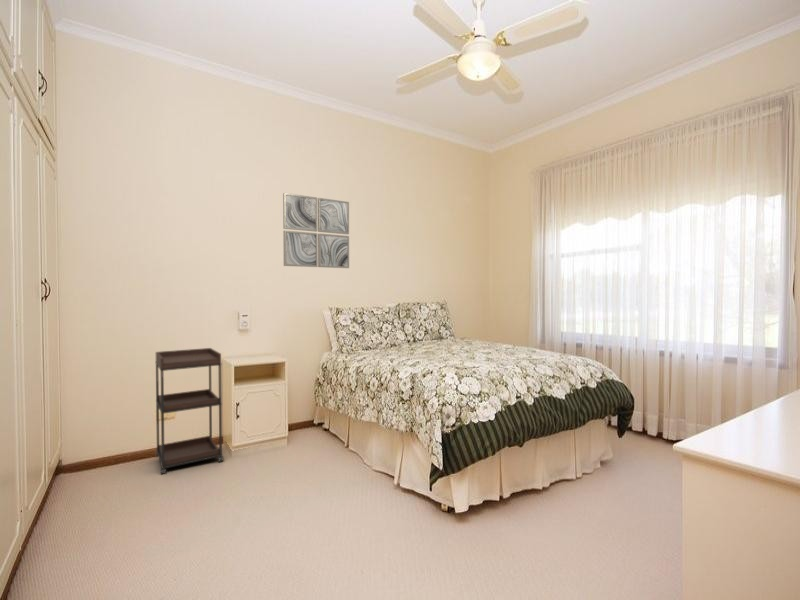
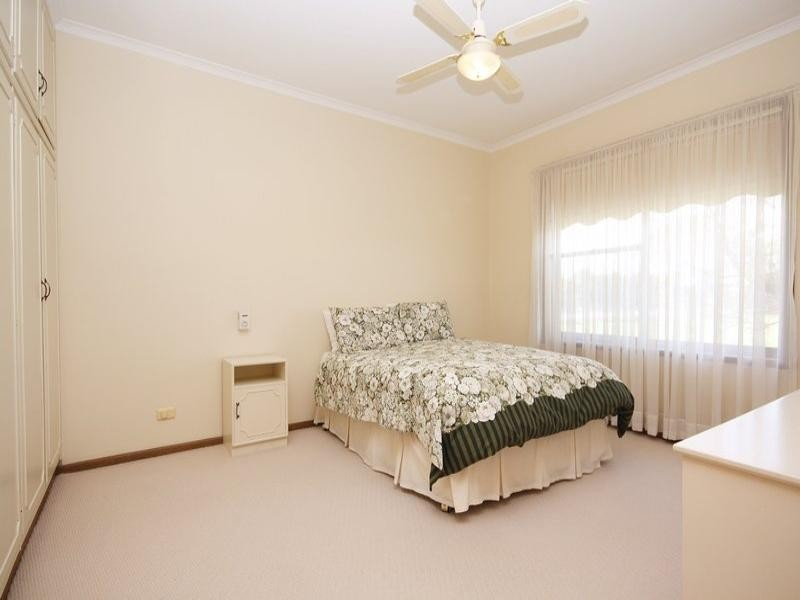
- wall art [282,192,350,269]
- shelving unit [154,347,224,476]
